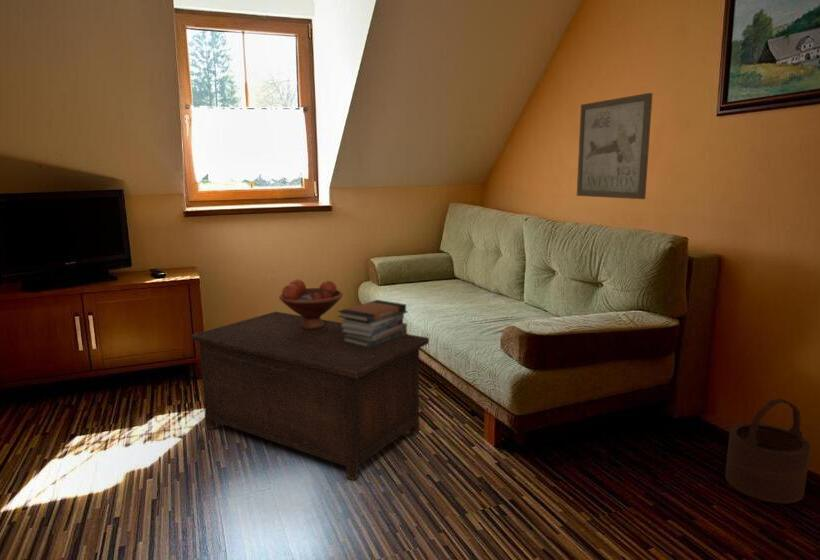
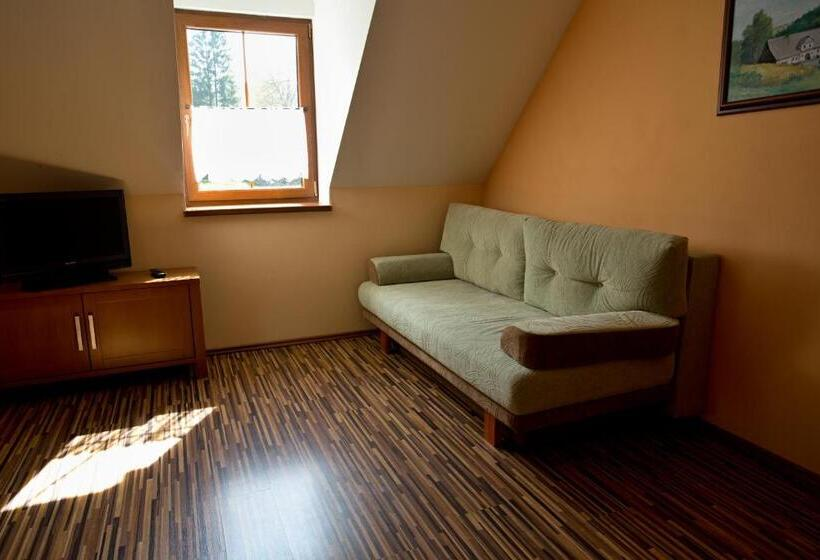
- book stack [337,299,408,348]
- wall art [576,92,654,200]
- cabinet [190,311,430,481]
- fruit bowl [278,278,344,329]
- wooden bucket [724,397,812,505]
